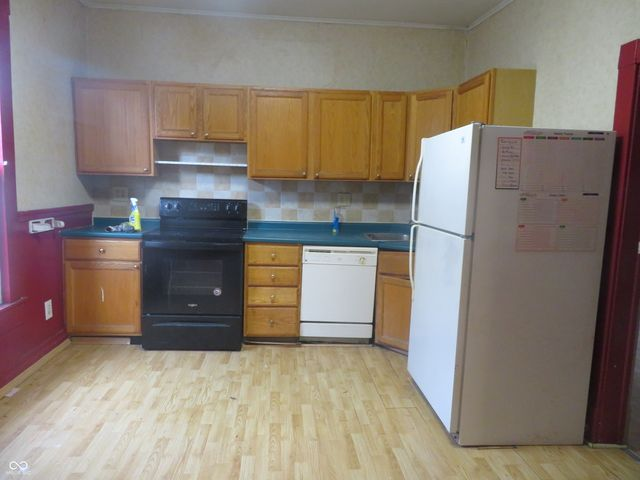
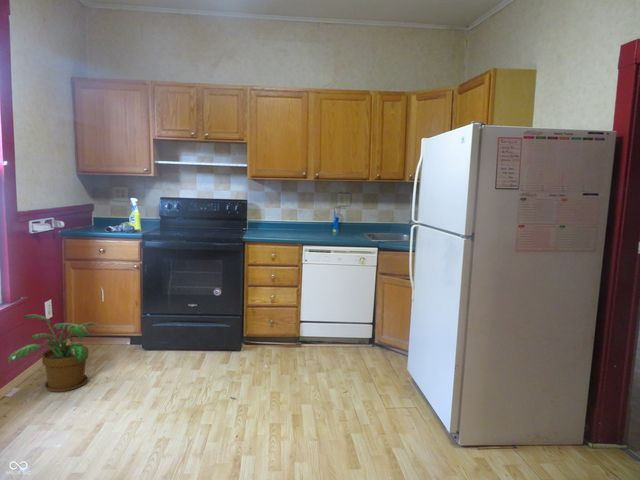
+ potted plant [7,313,101,393]
